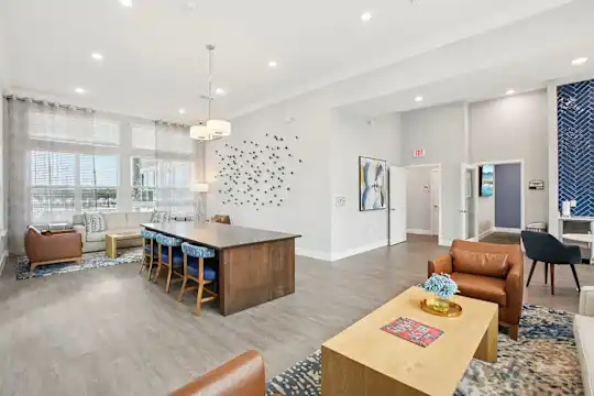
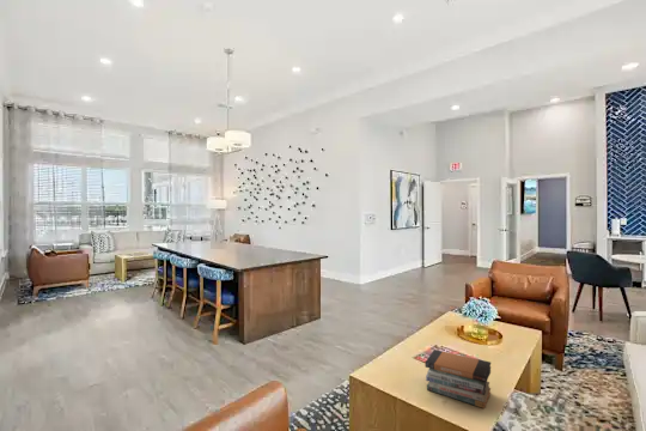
+ book stack [423,348,492,409]
